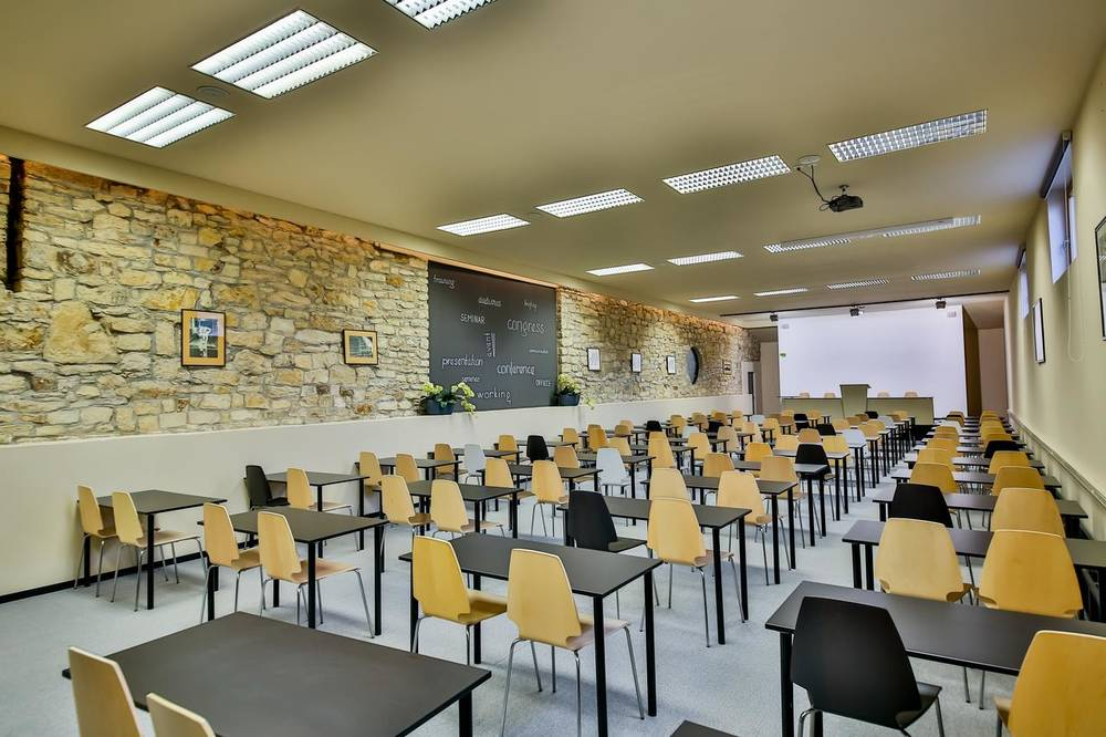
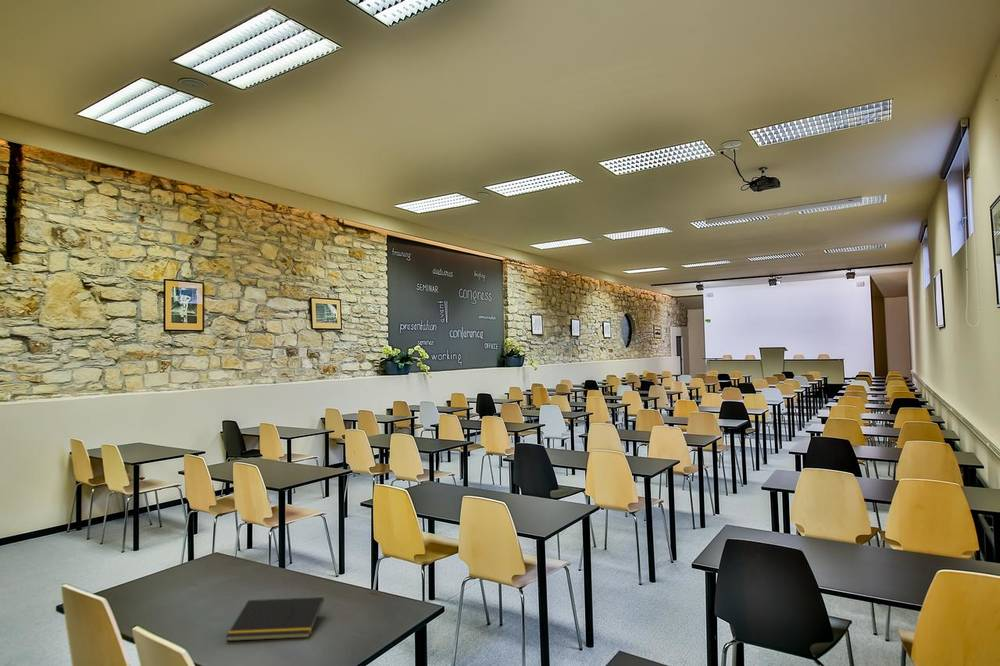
+ notepad [225,596,325,642]
